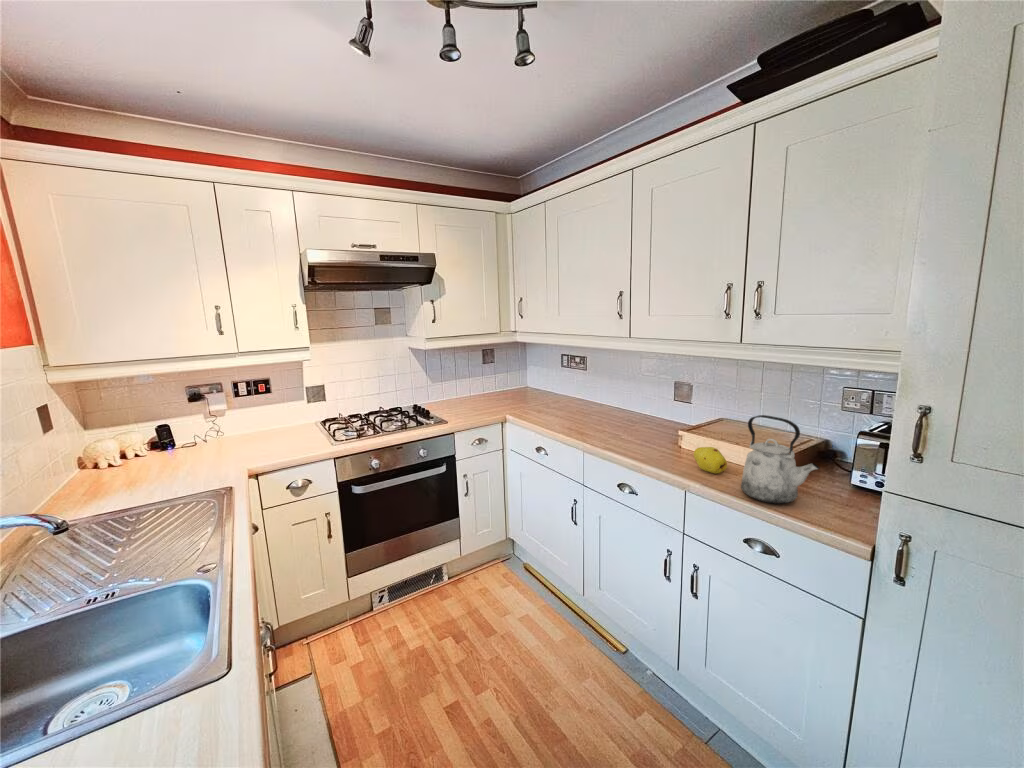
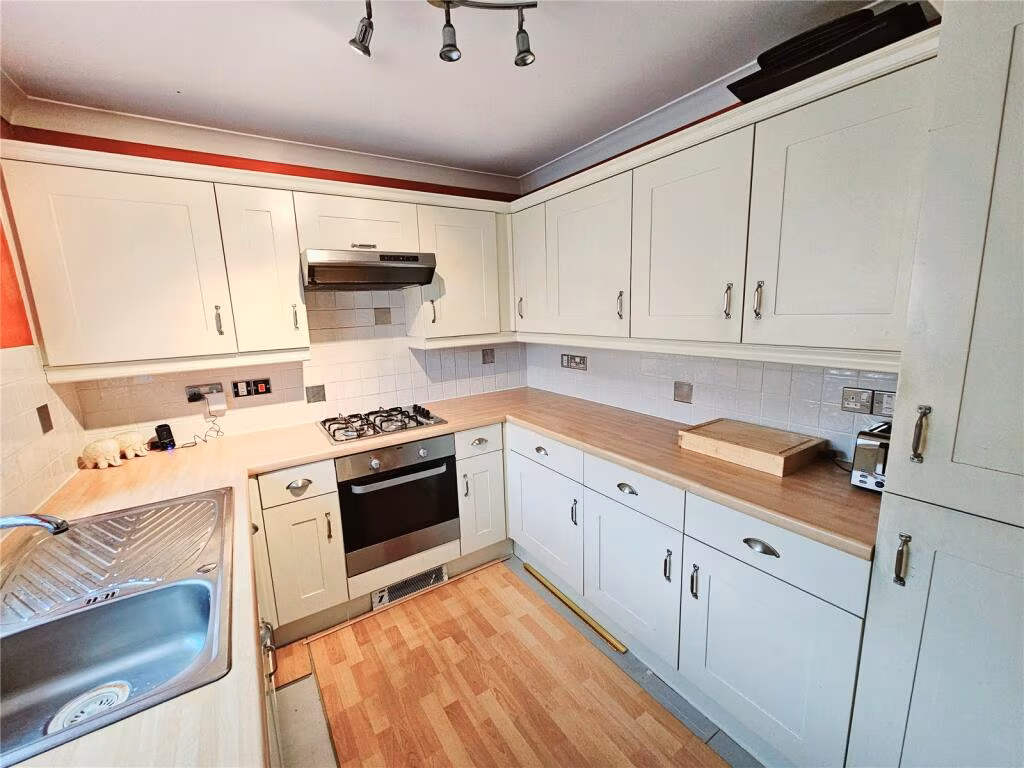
- kettle [740,414,821,505]
- fruit [692,446,728,475]
